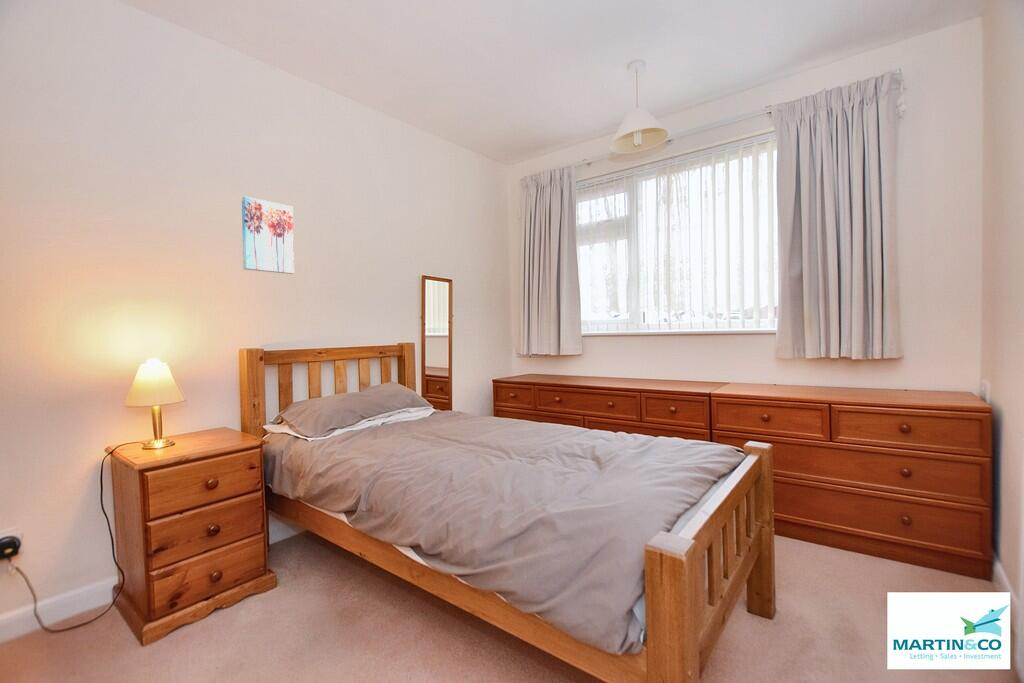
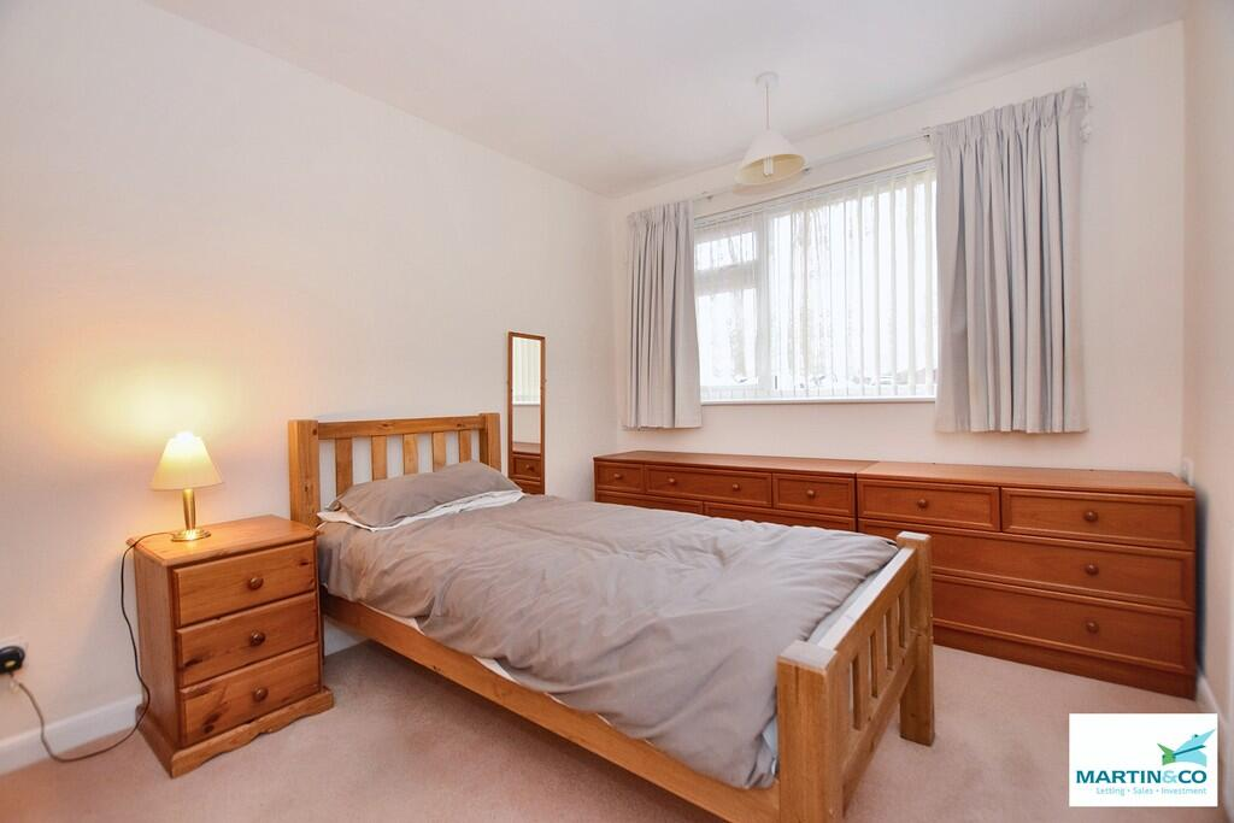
- wall art [241,195,295,275]
